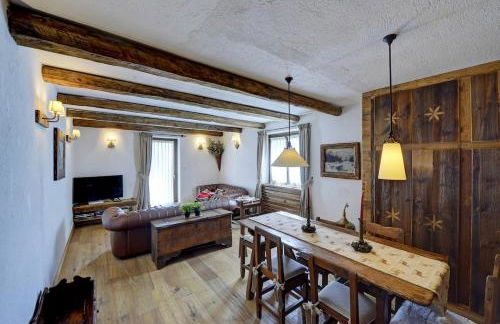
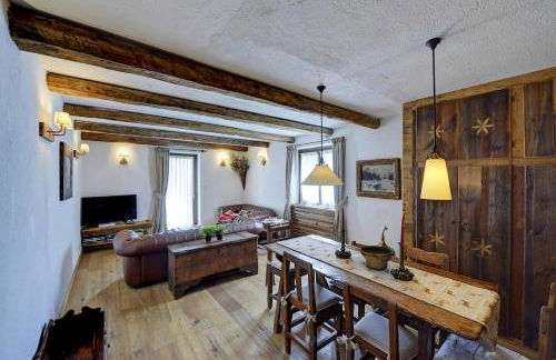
+ bowl [359,244,394,271]
